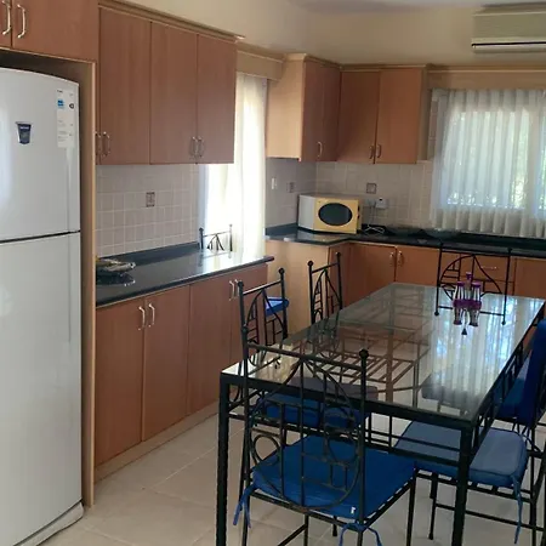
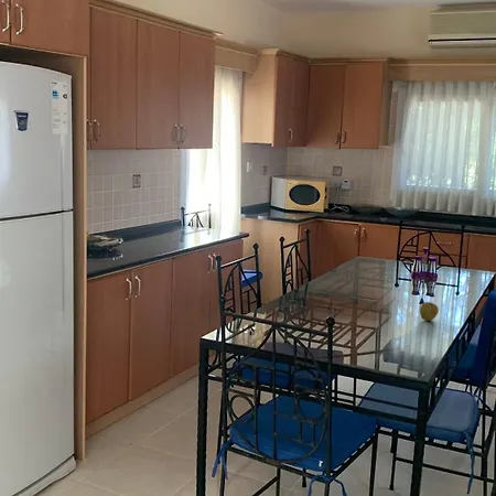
+ apple [419,301,440,322]
